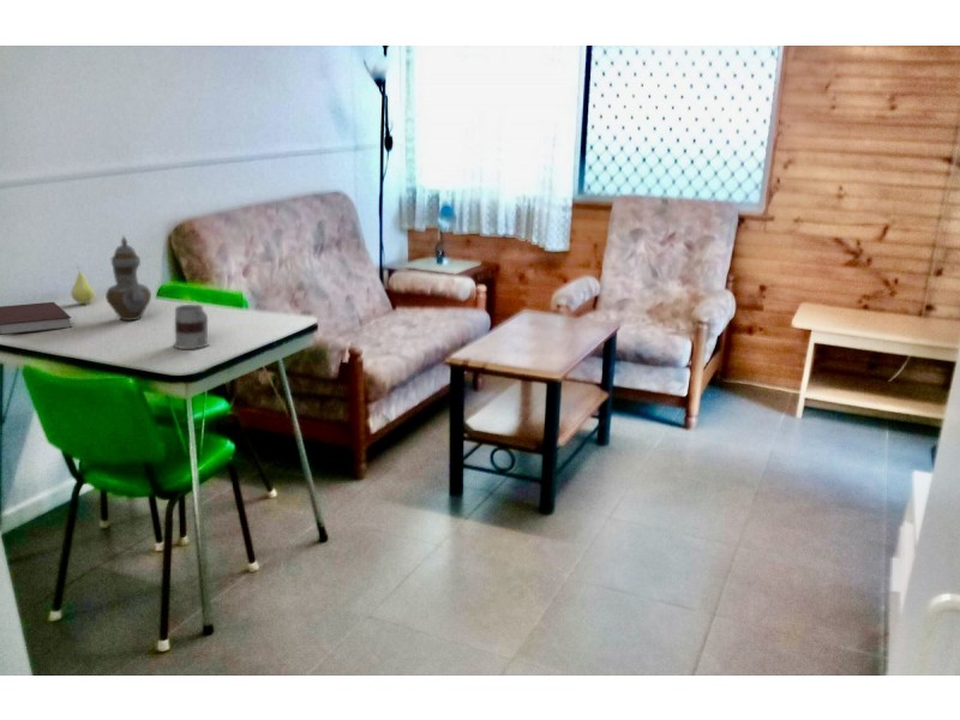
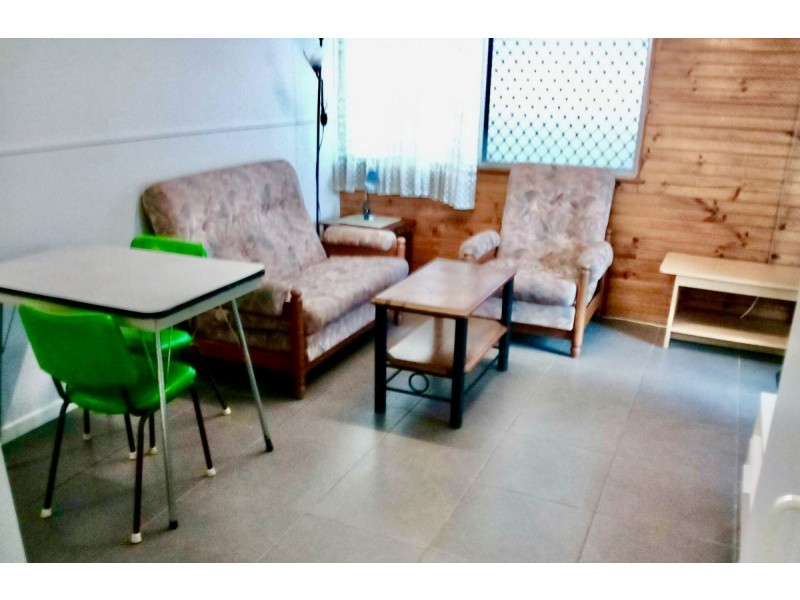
- fruit [70,265,95,305]
- notebook [0,301,73,336]
- teapot [104,235,152,322]
- mug [173,304,210,350]
